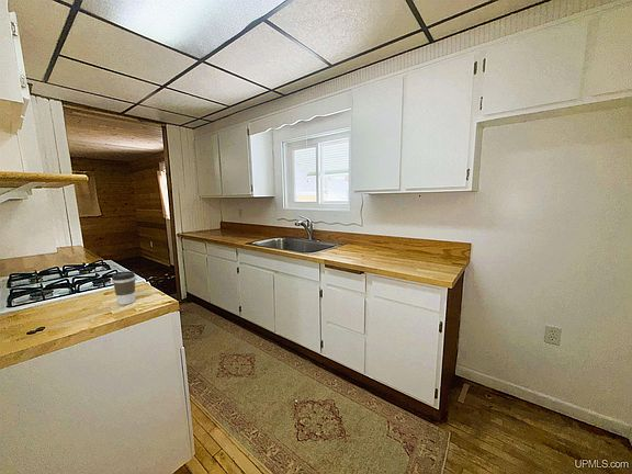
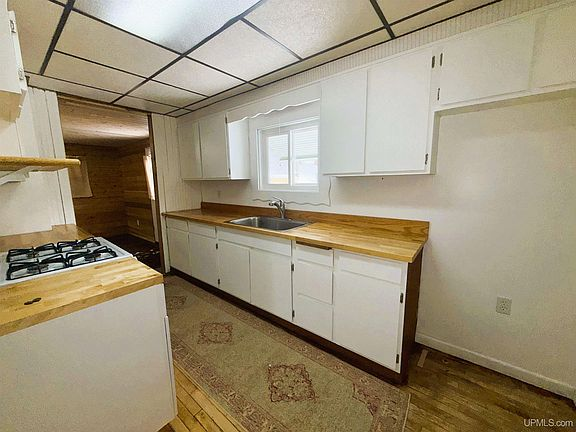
- coffee cup [111,270,136,306]
